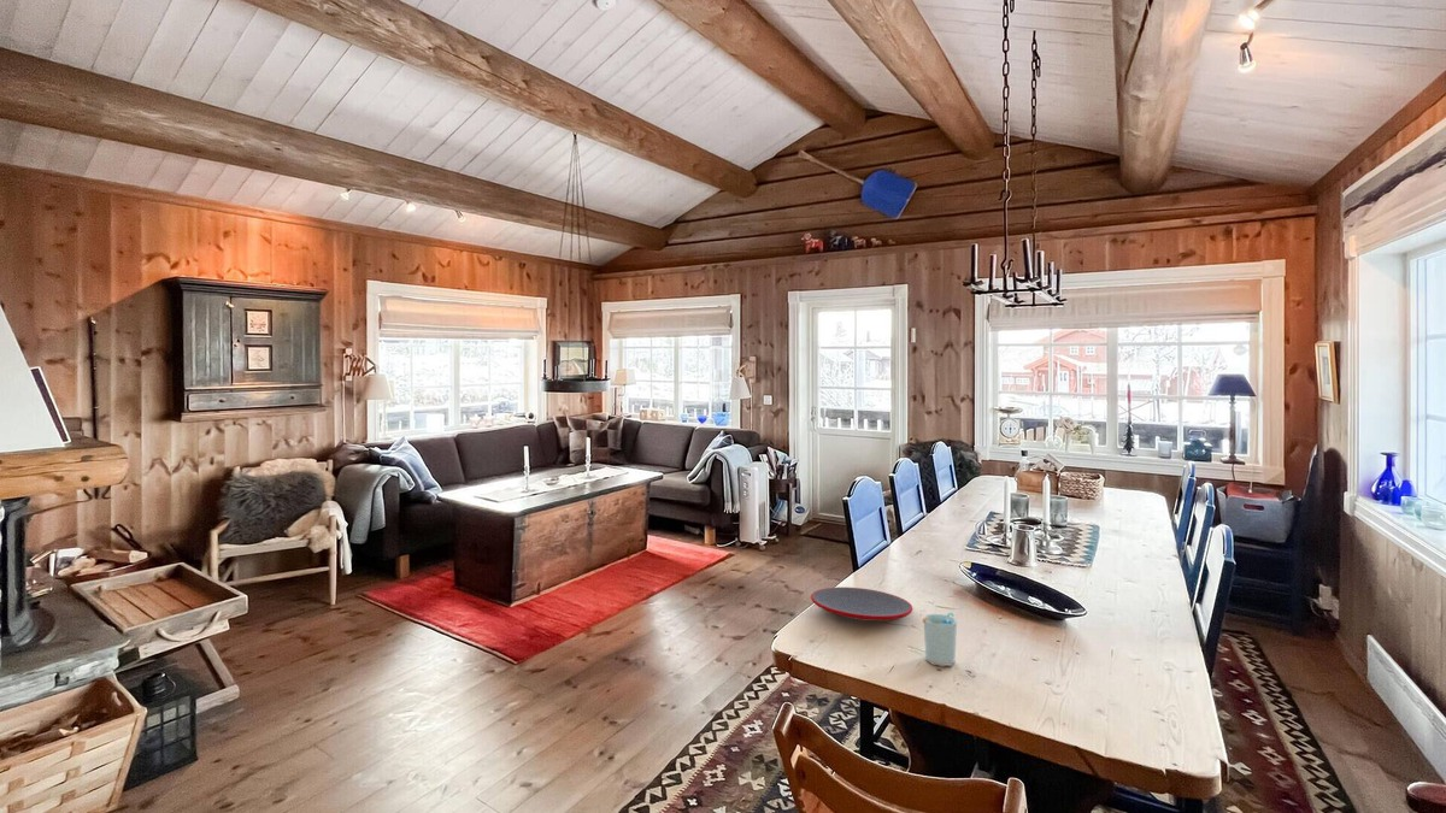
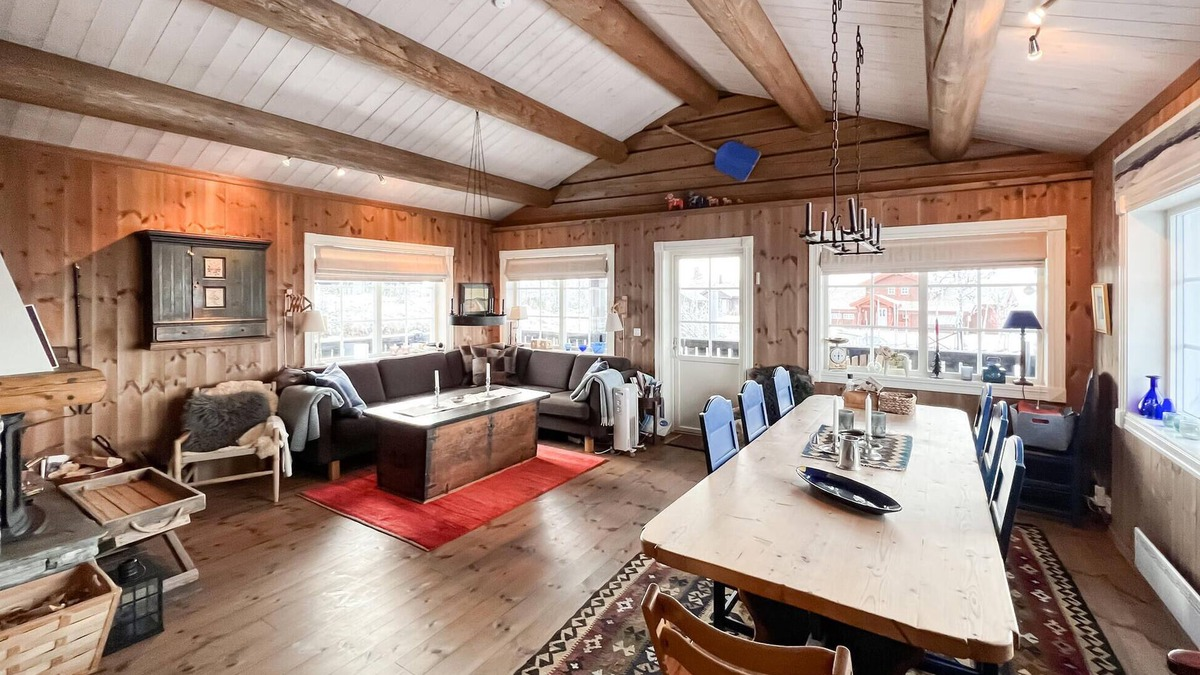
- cup [922,612,958,667]
- plate [810,587,913,621]
